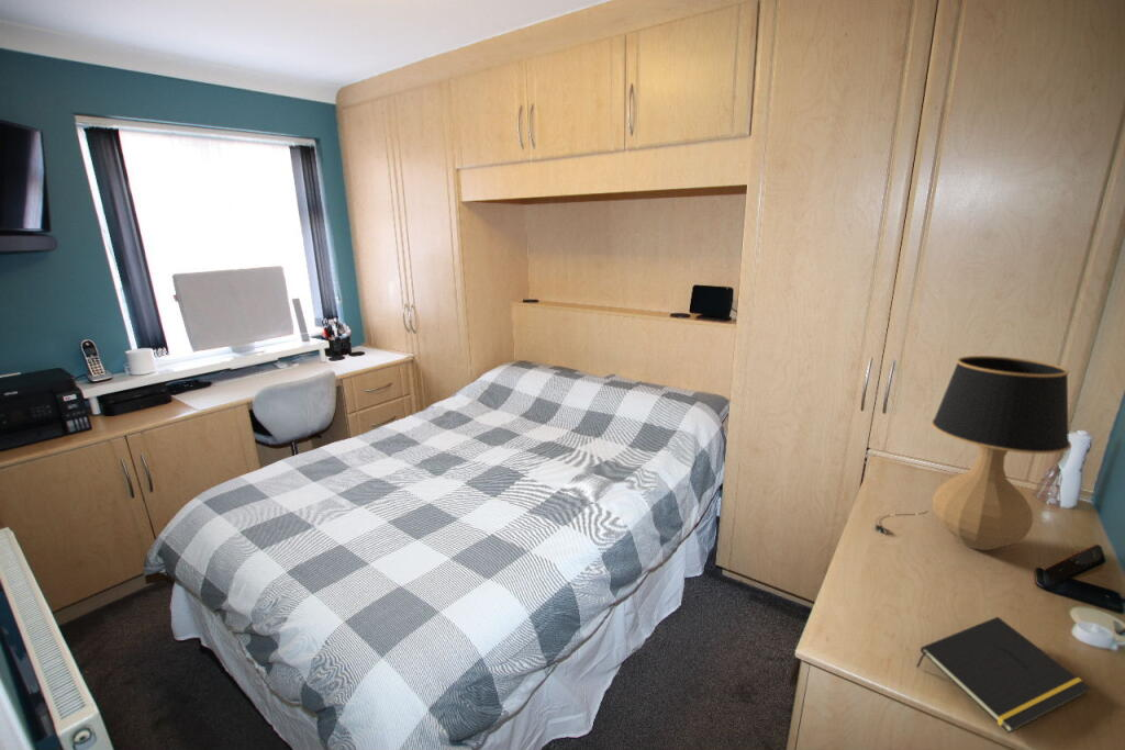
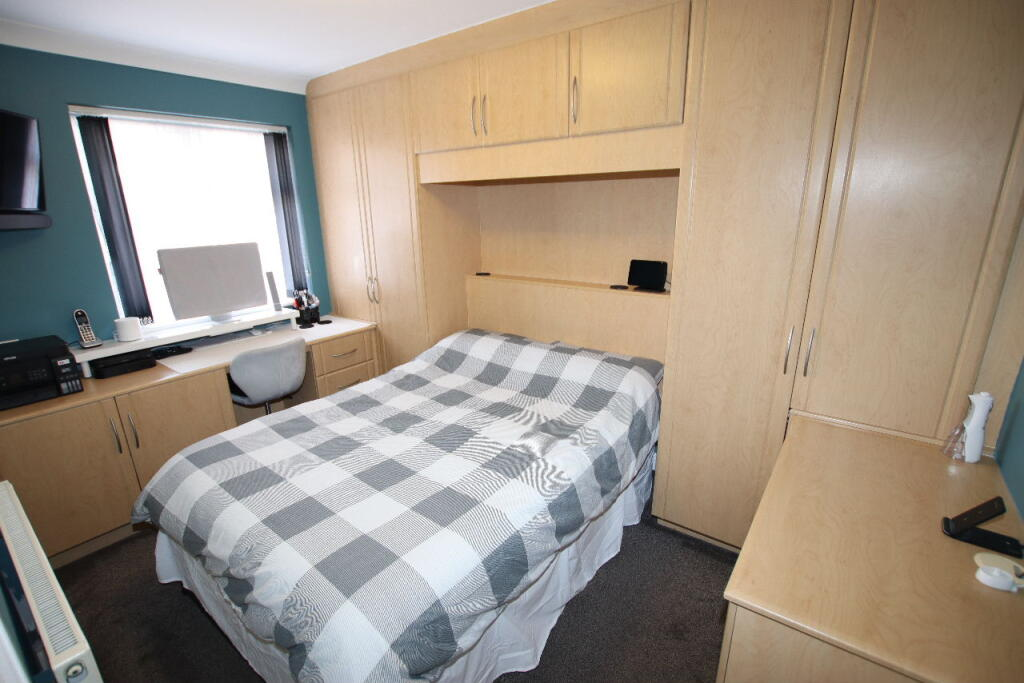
- notepad [915,616,1092,735]
- table lamp [875,355,1072,551]
